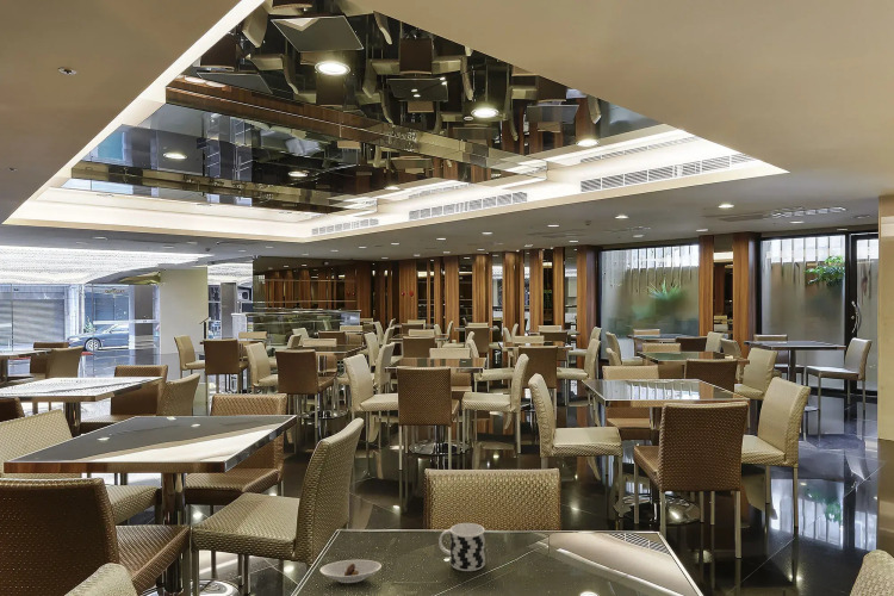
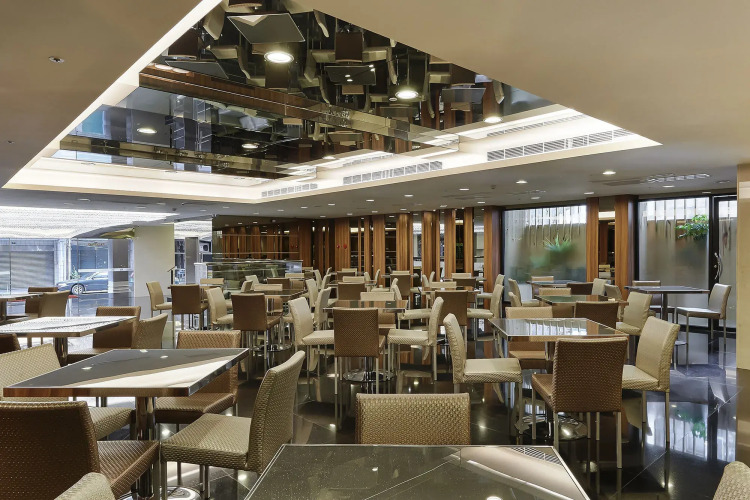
- cup [437,522,486,572]
- saucer [319,559,383,584]
